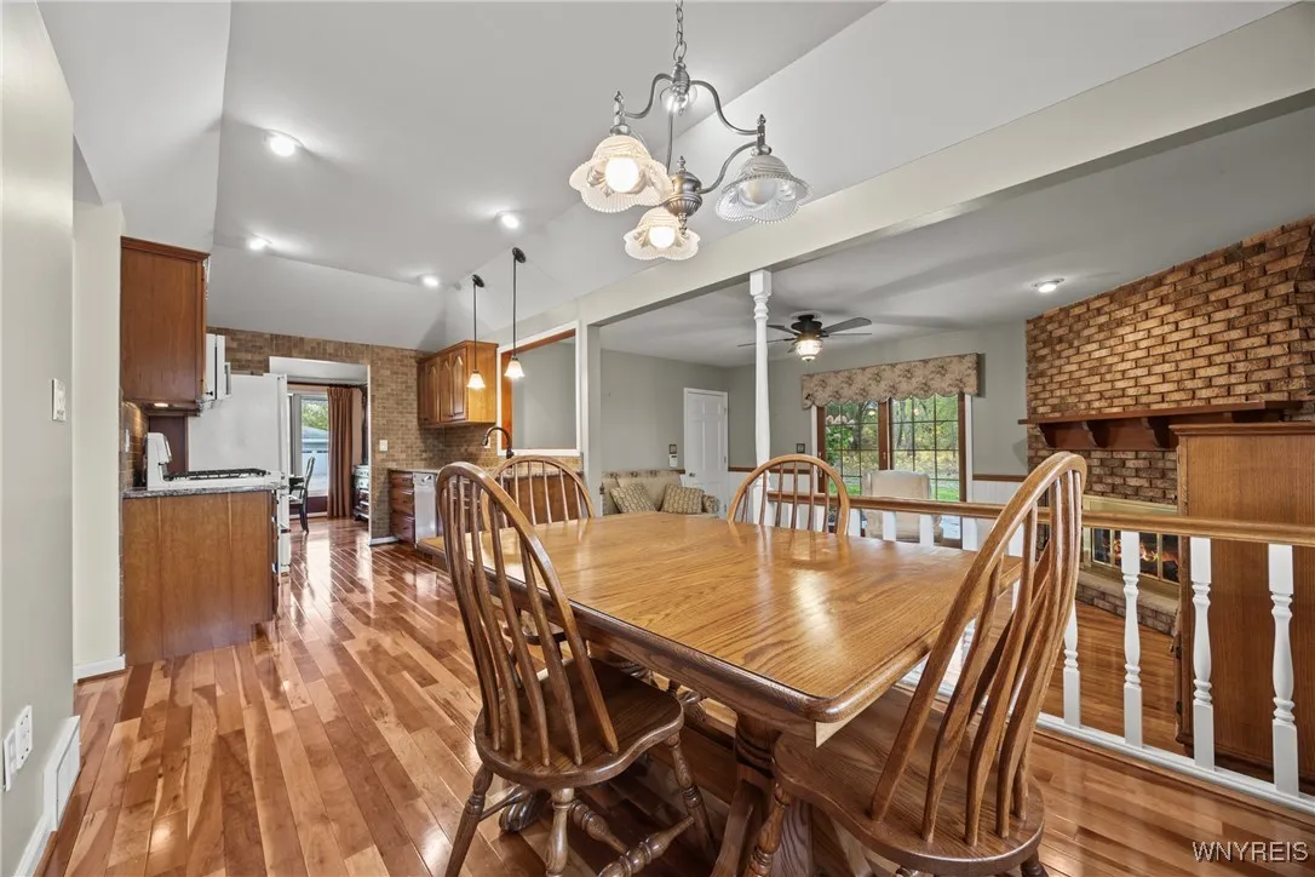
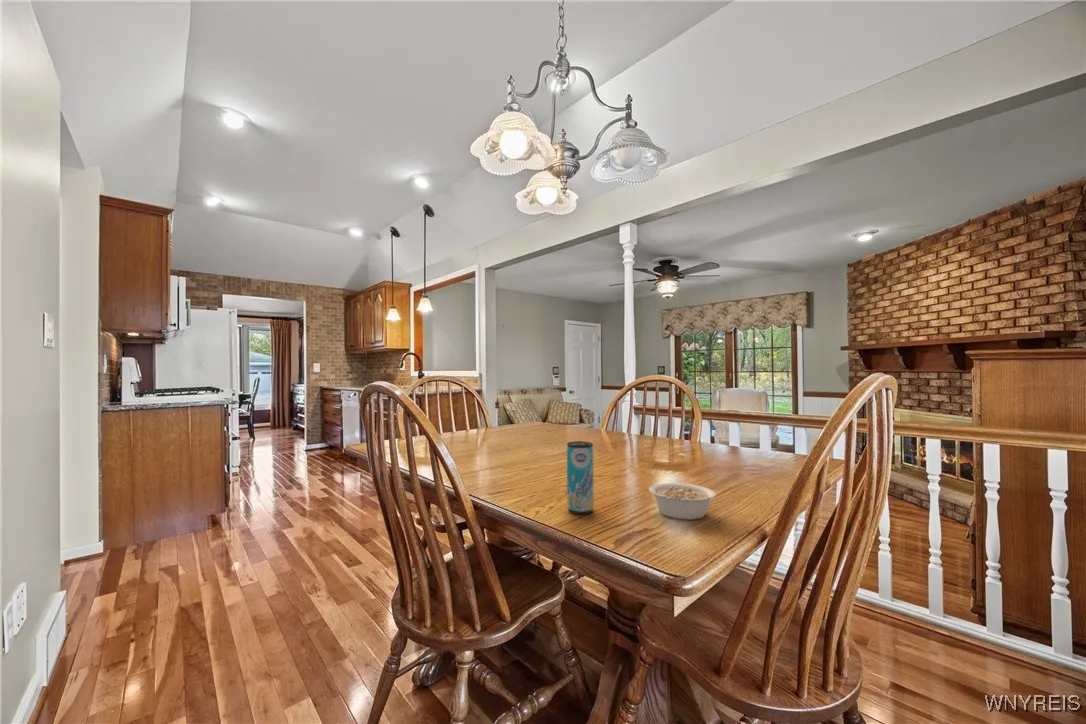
+ legume [648,482,724,520]
+ beverage can [566,440,595,515]
